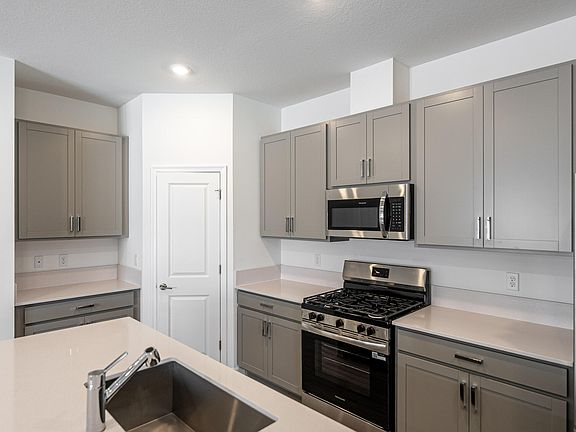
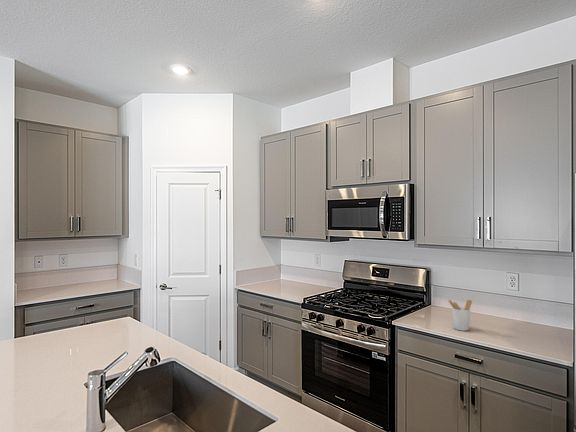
+ utensil holder [447,299,473,332]
